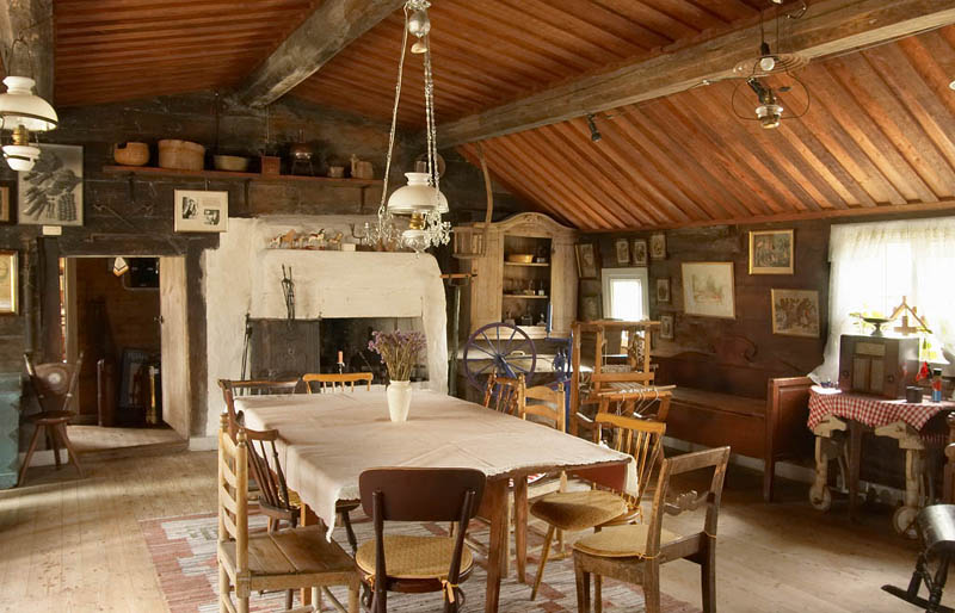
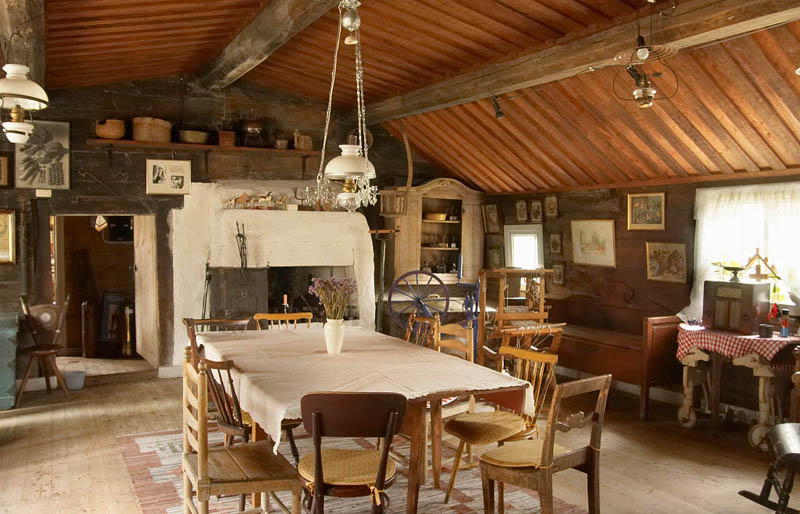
+ bucket [62,360,88,391]
